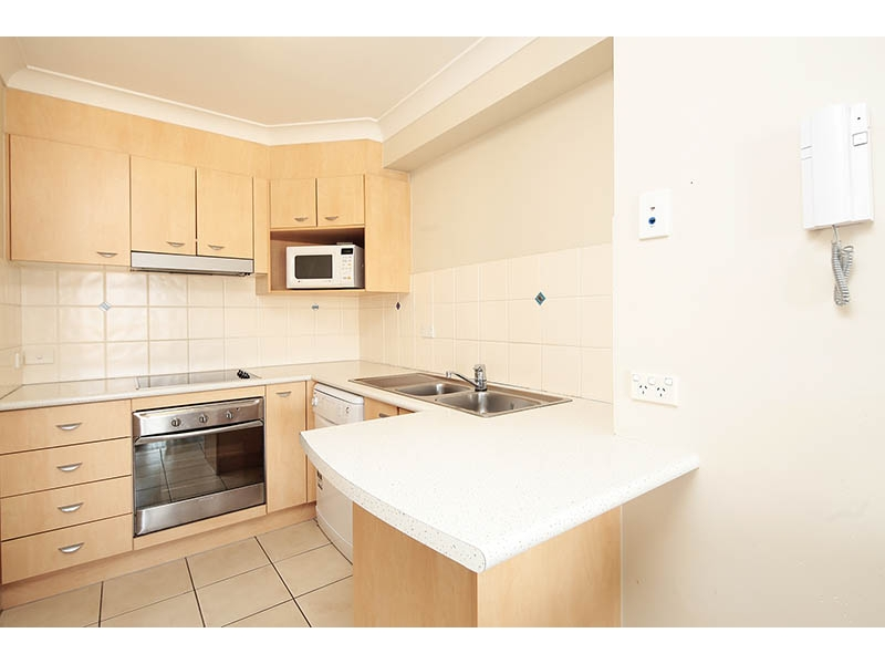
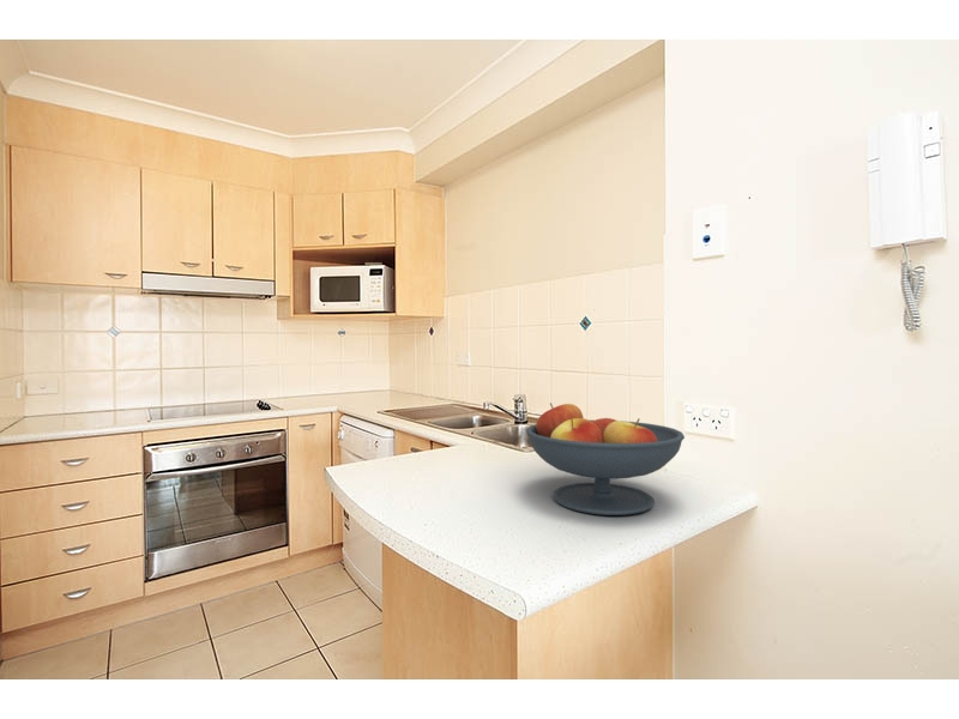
+ fruit bowl [525,401,686,516]
